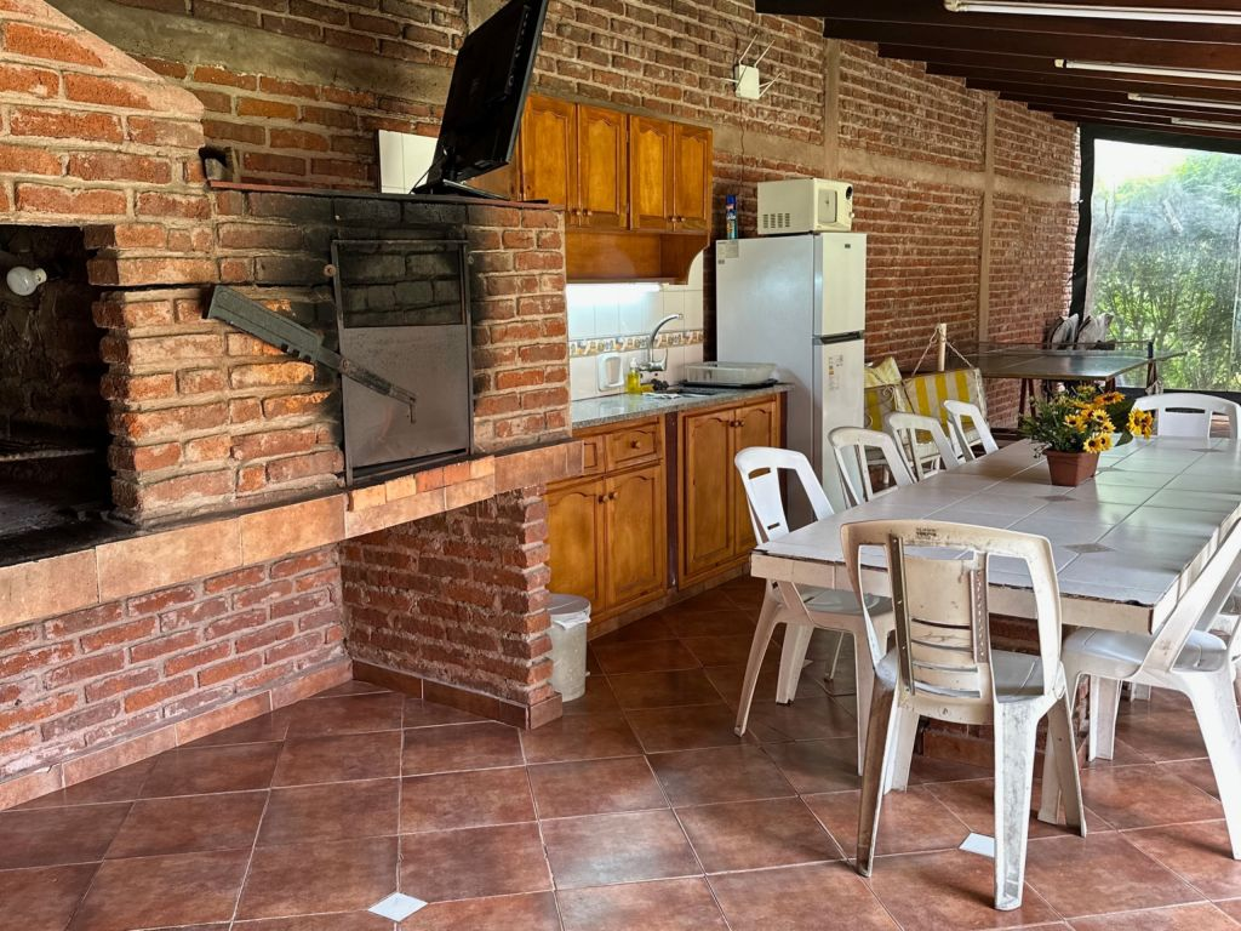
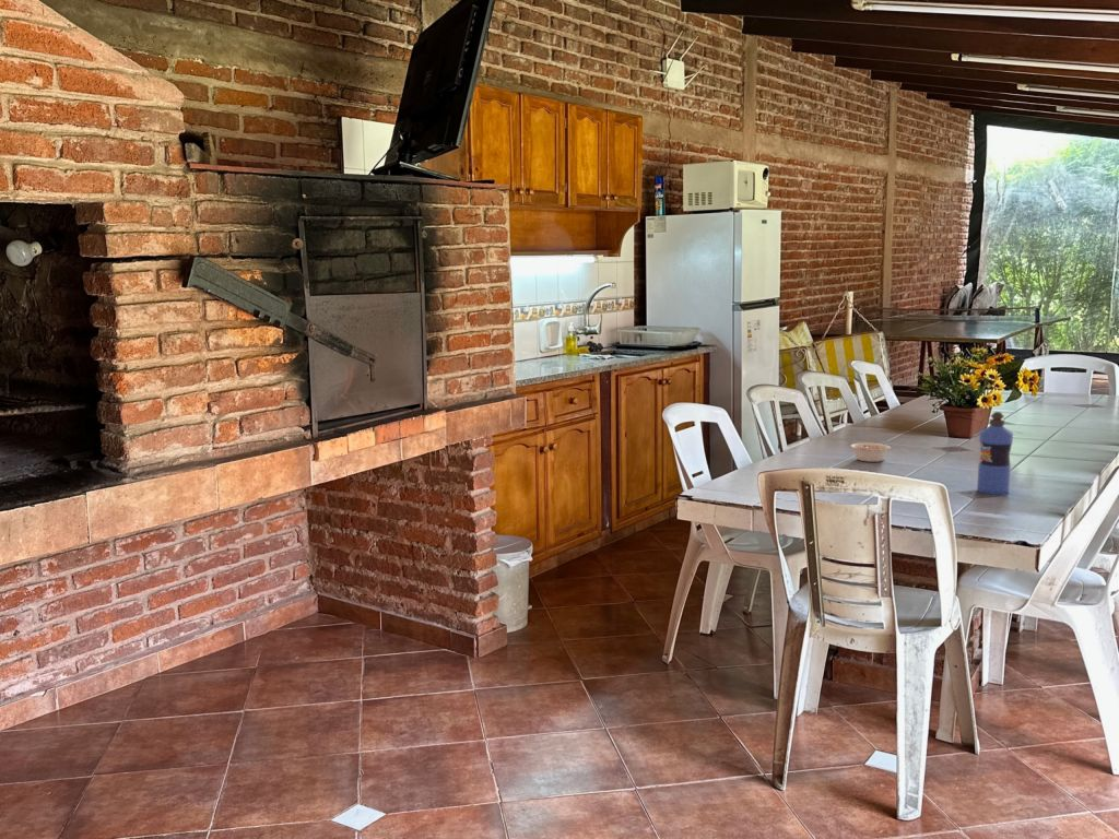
+ water bottle [976,411,1014,496]
+ legume [849,442,892,463]
